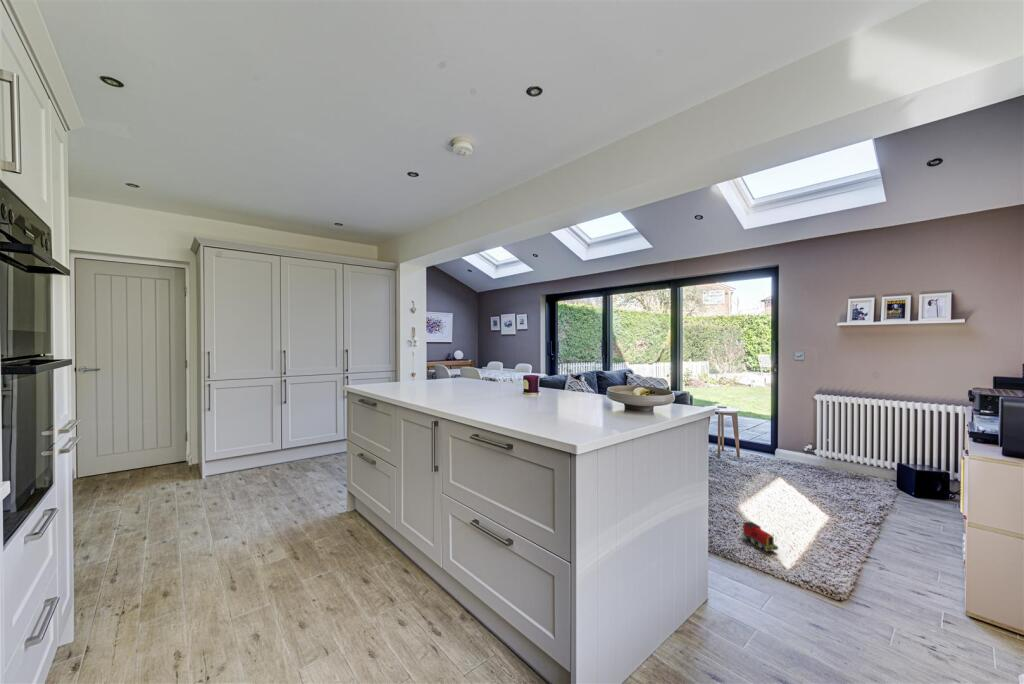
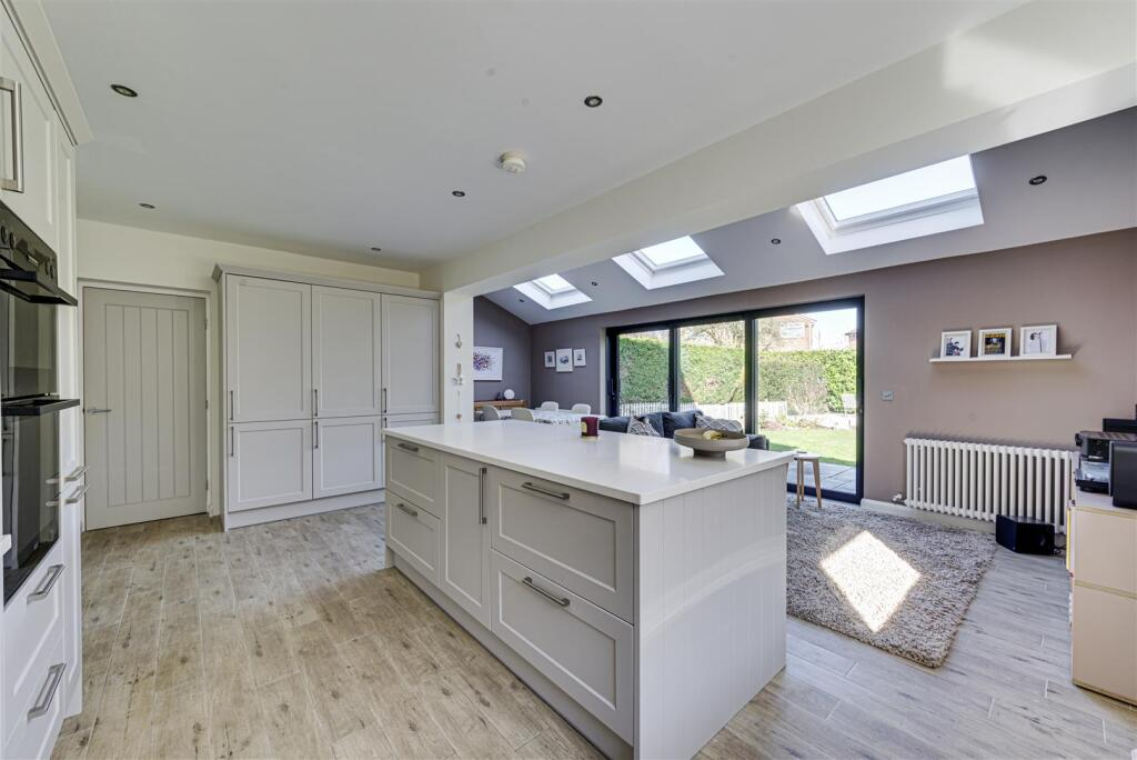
- toy train [741,521,779,552]
